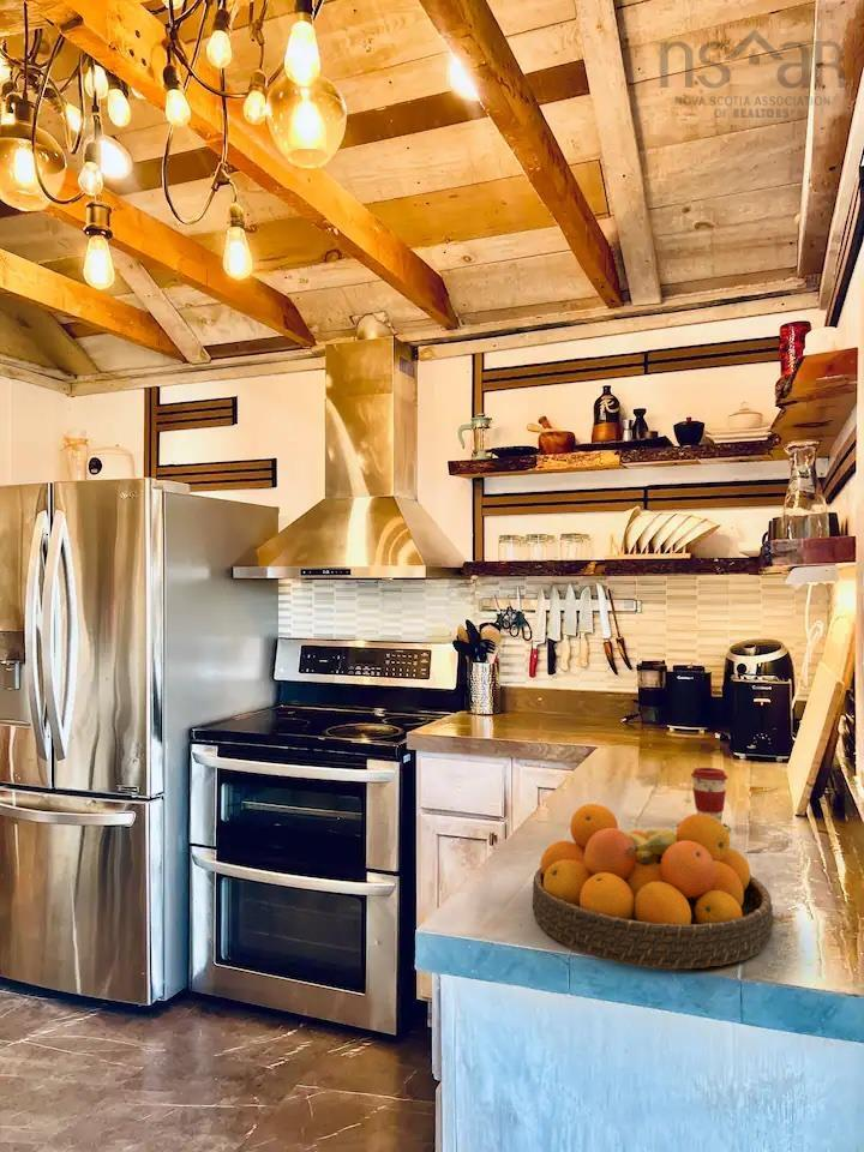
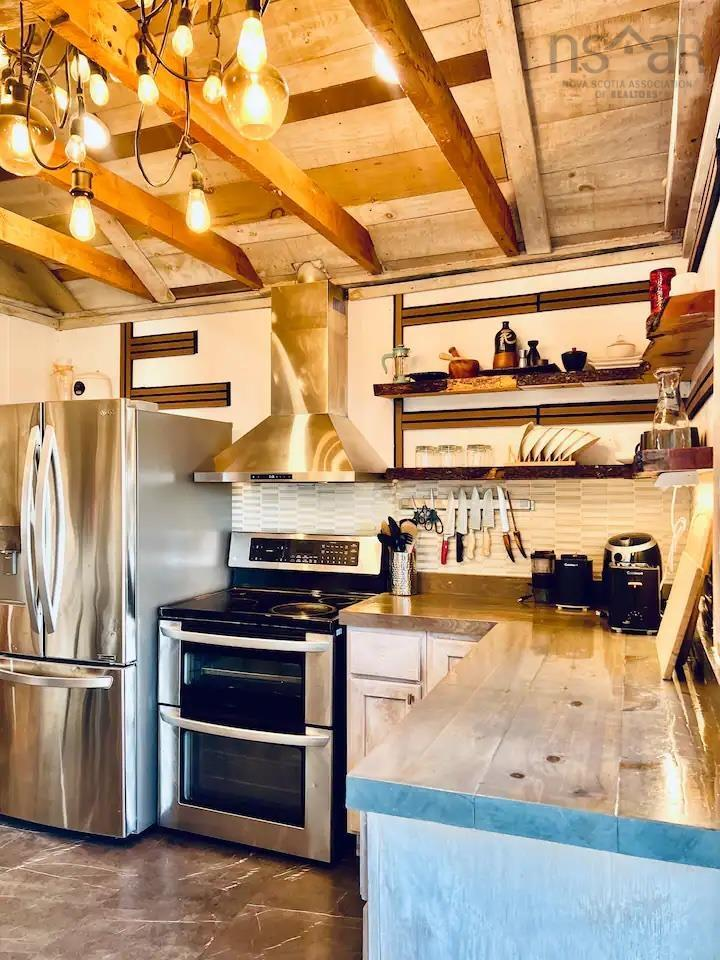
- fruit bowl [532,803,774,970]
- coffee cup [690,767,730,823]
